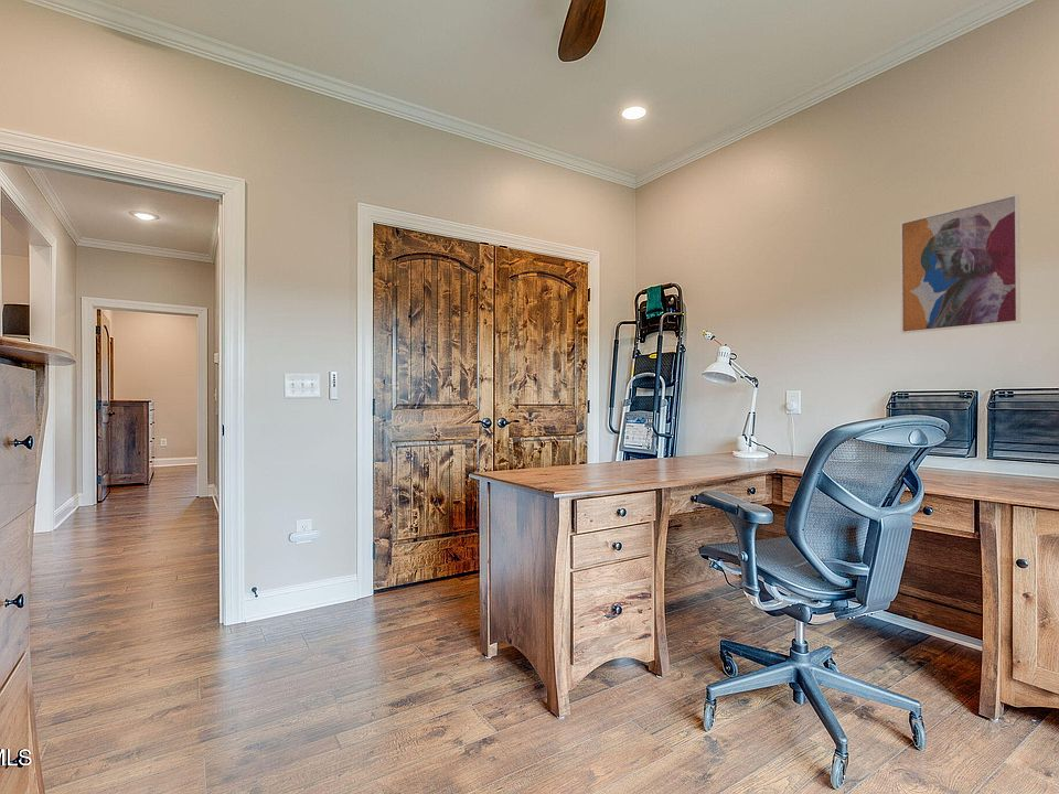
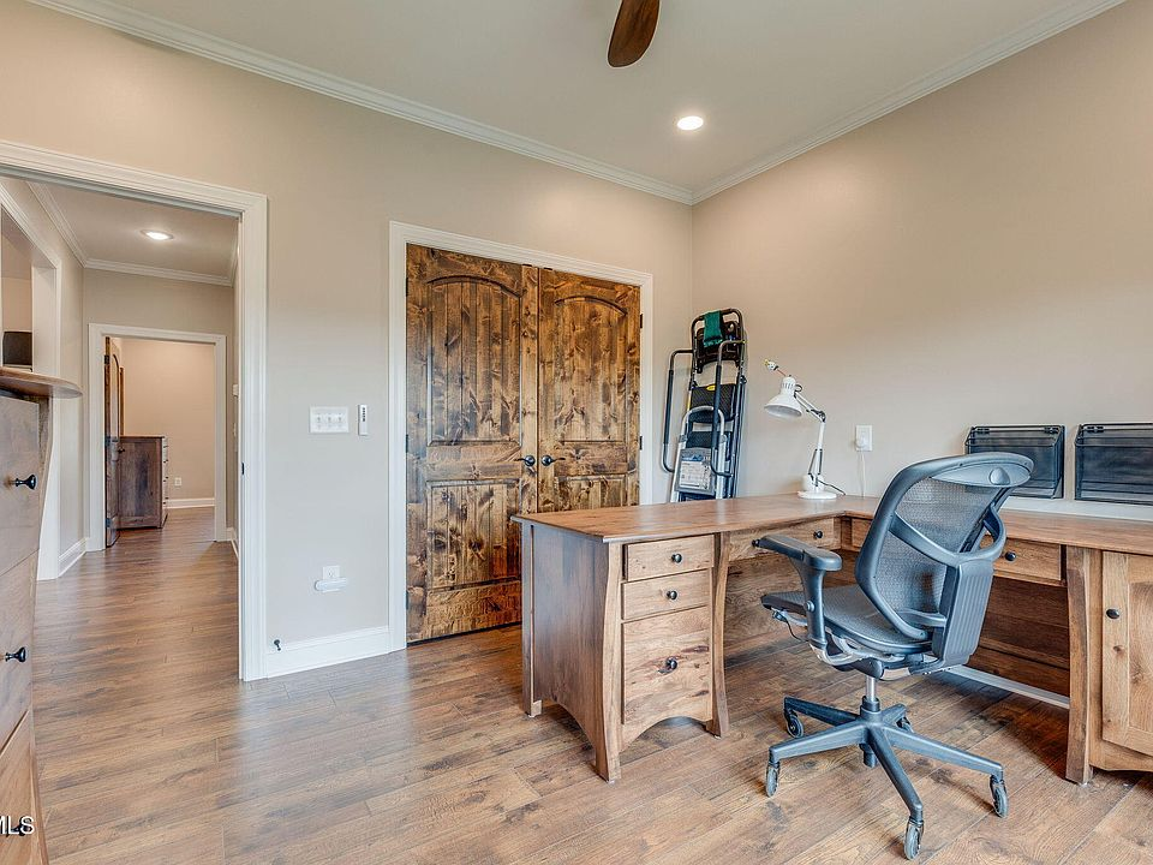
- wall art [899,193,1021,335]
